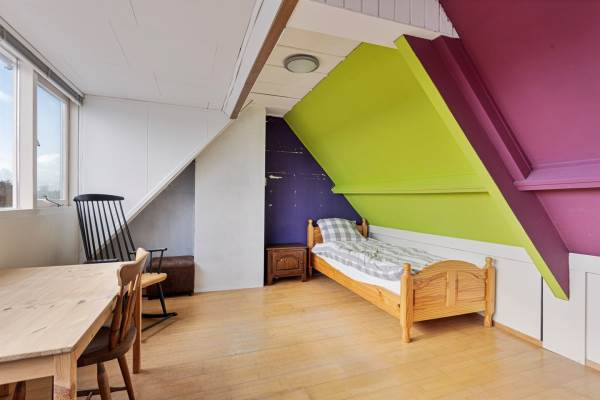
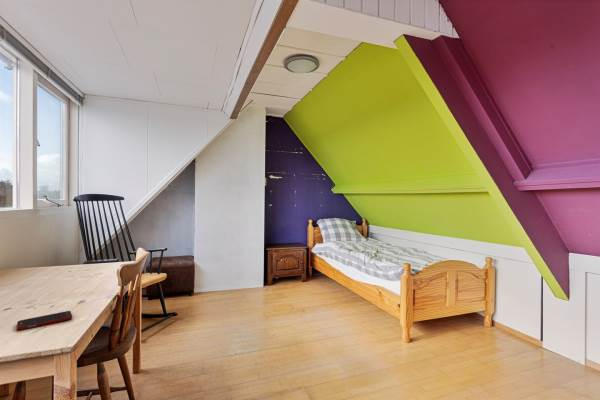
+ cell phone [16,310,73,331]
